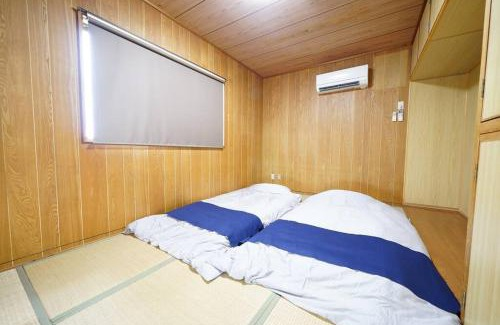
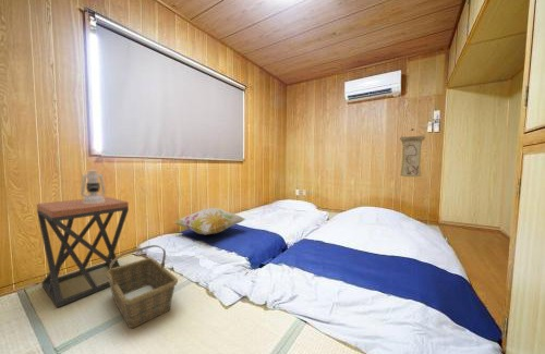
+ stool [36,196,130,308]
+ basket [104,244,179,329]
+ lantern [80,152,107,204]
+ decorative pillow [173,207,246,235]
+ wall scroll [399,127,426,178]
